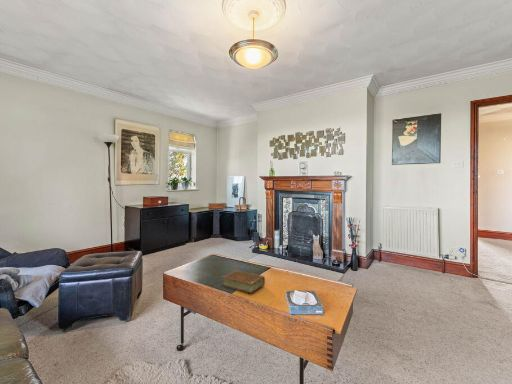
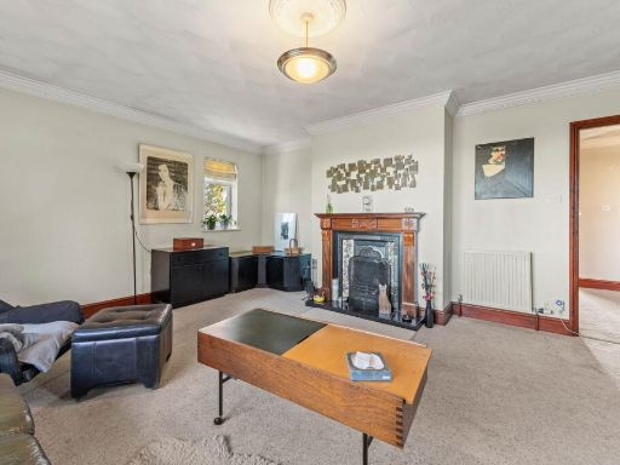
- book [221,269,266,294]
